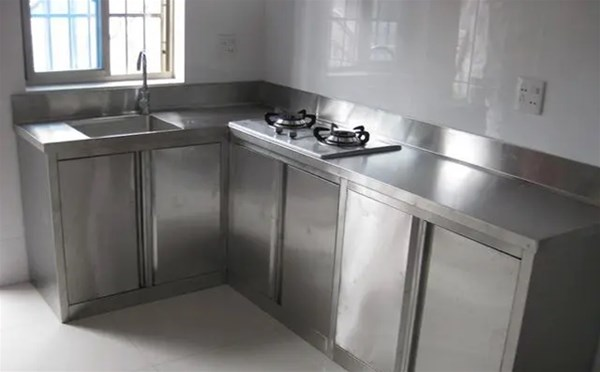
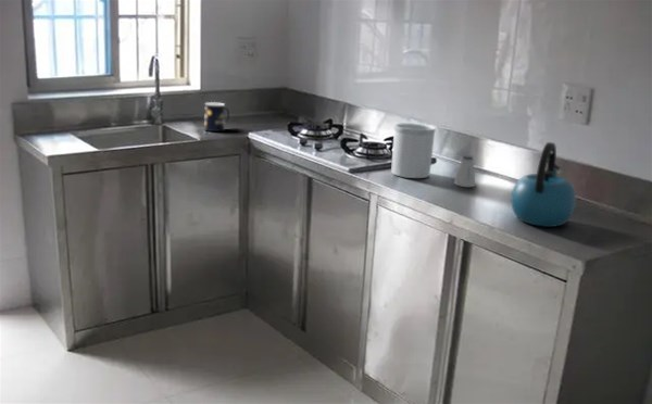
+ utensil holder [390,122,437,179]
+ saltshaker [453,154,476,188]
+ kettle [510,141,577,228]
+ mug [203,101,230,132]
